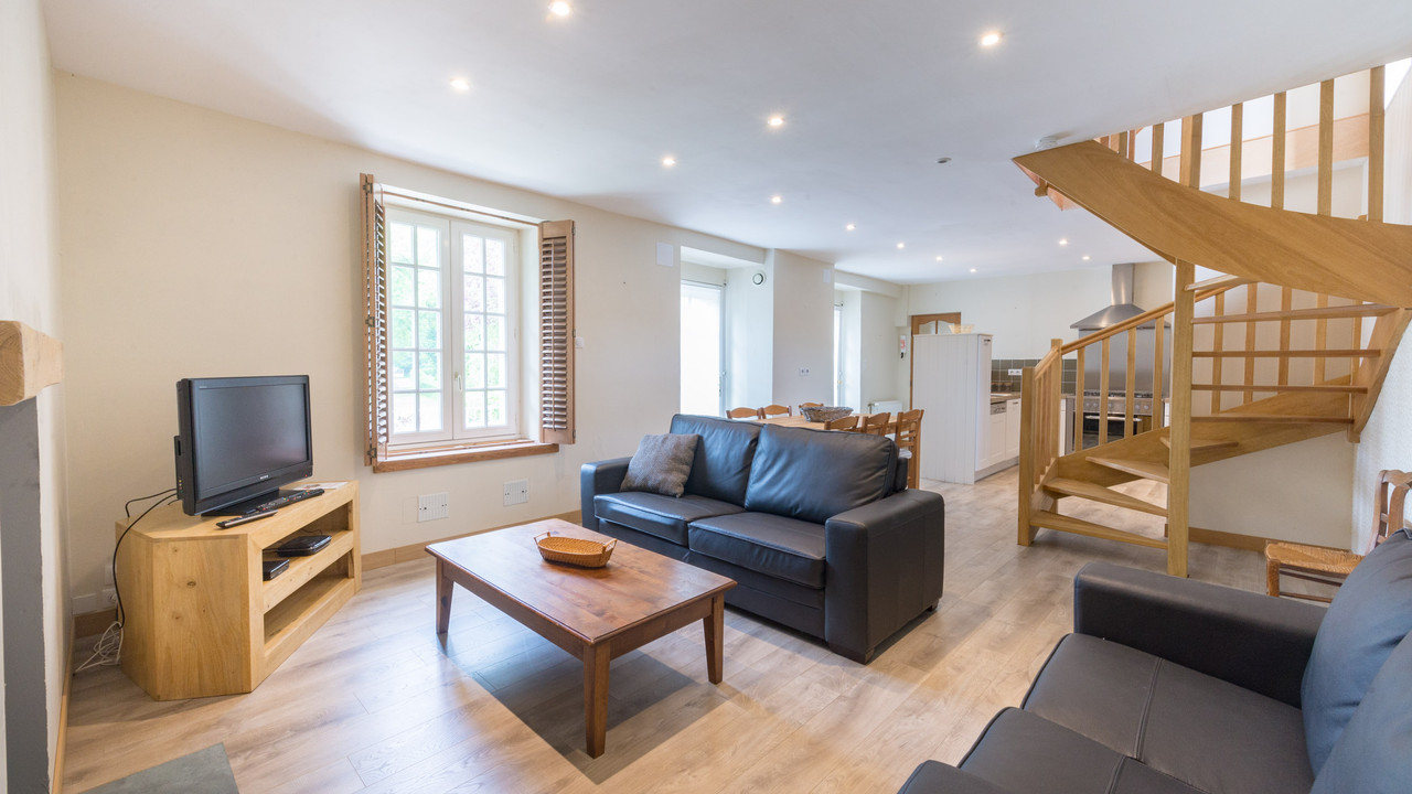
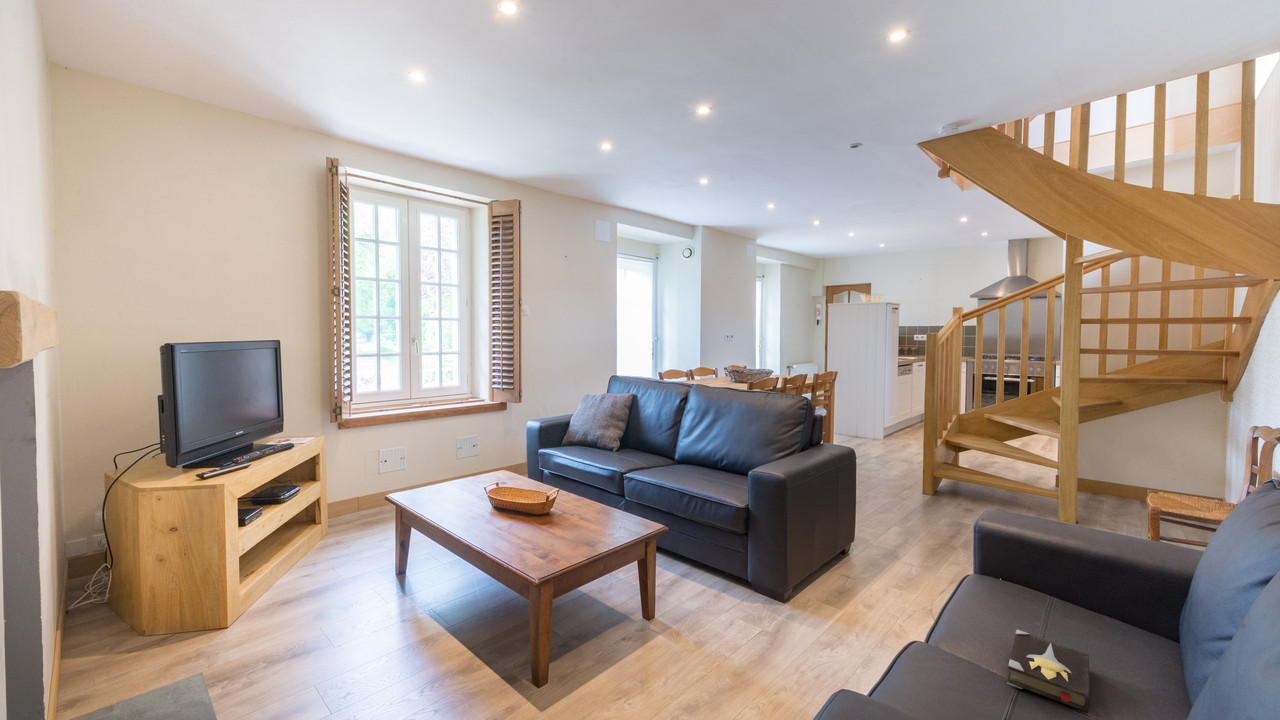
+ hardback book [1006,629,1091,714]
